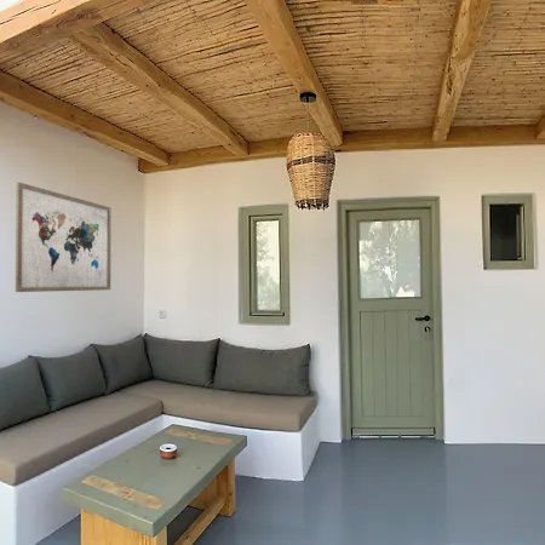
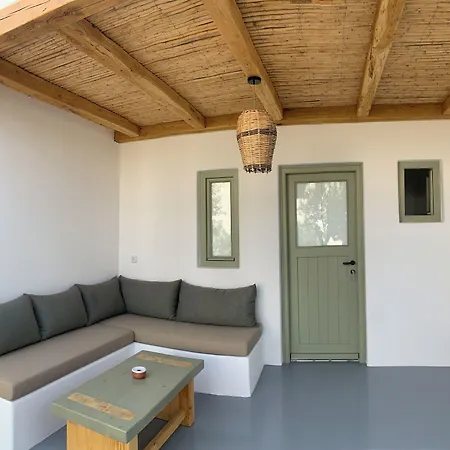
- wall art [15,180,113,293]
